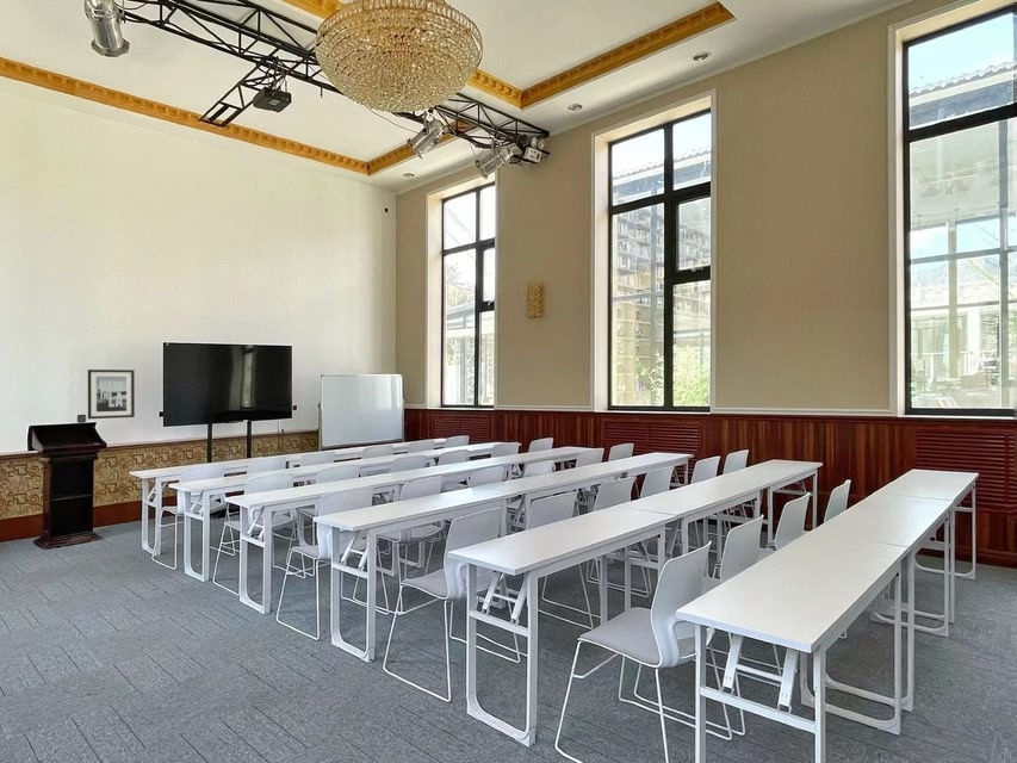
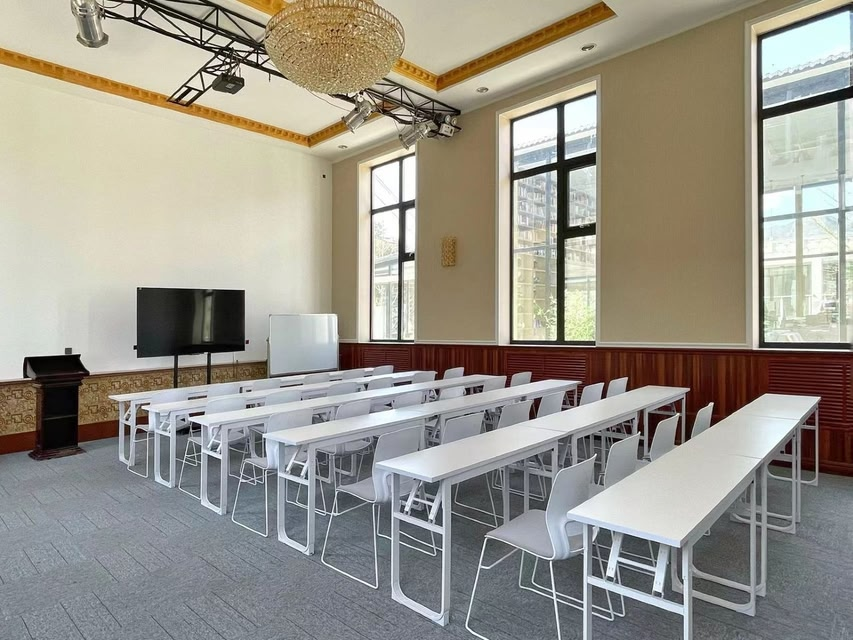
- wall art [87,368,136,420]
